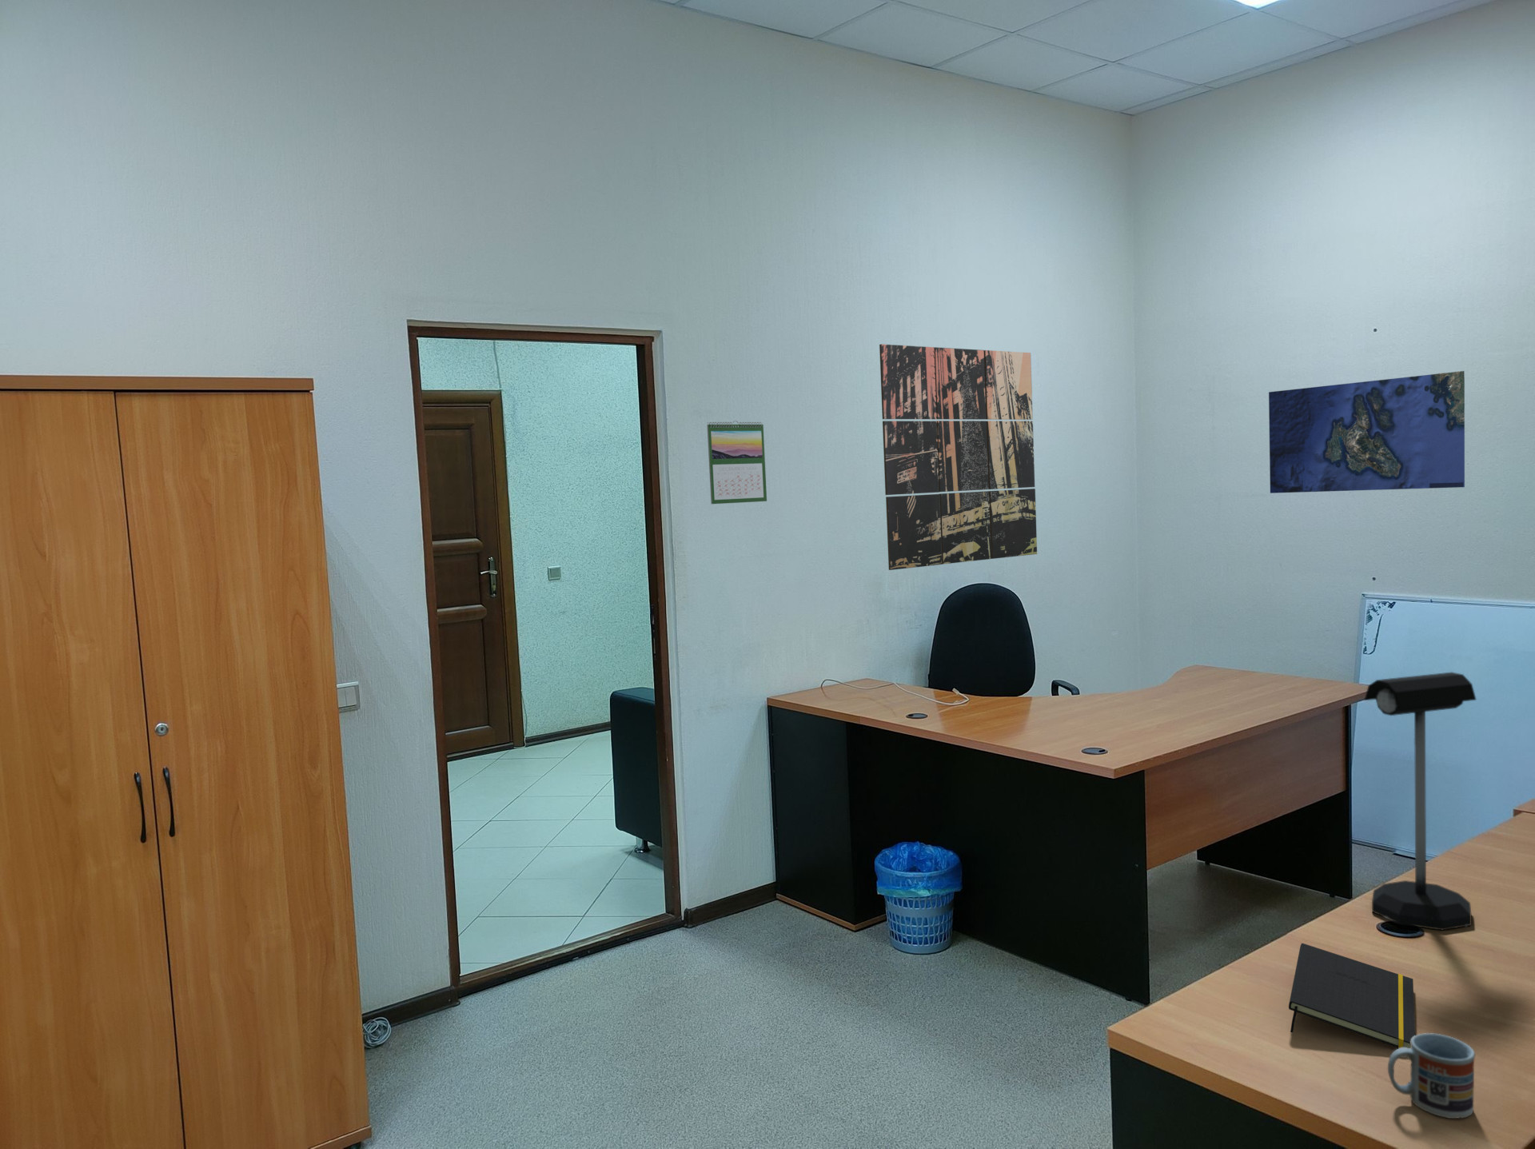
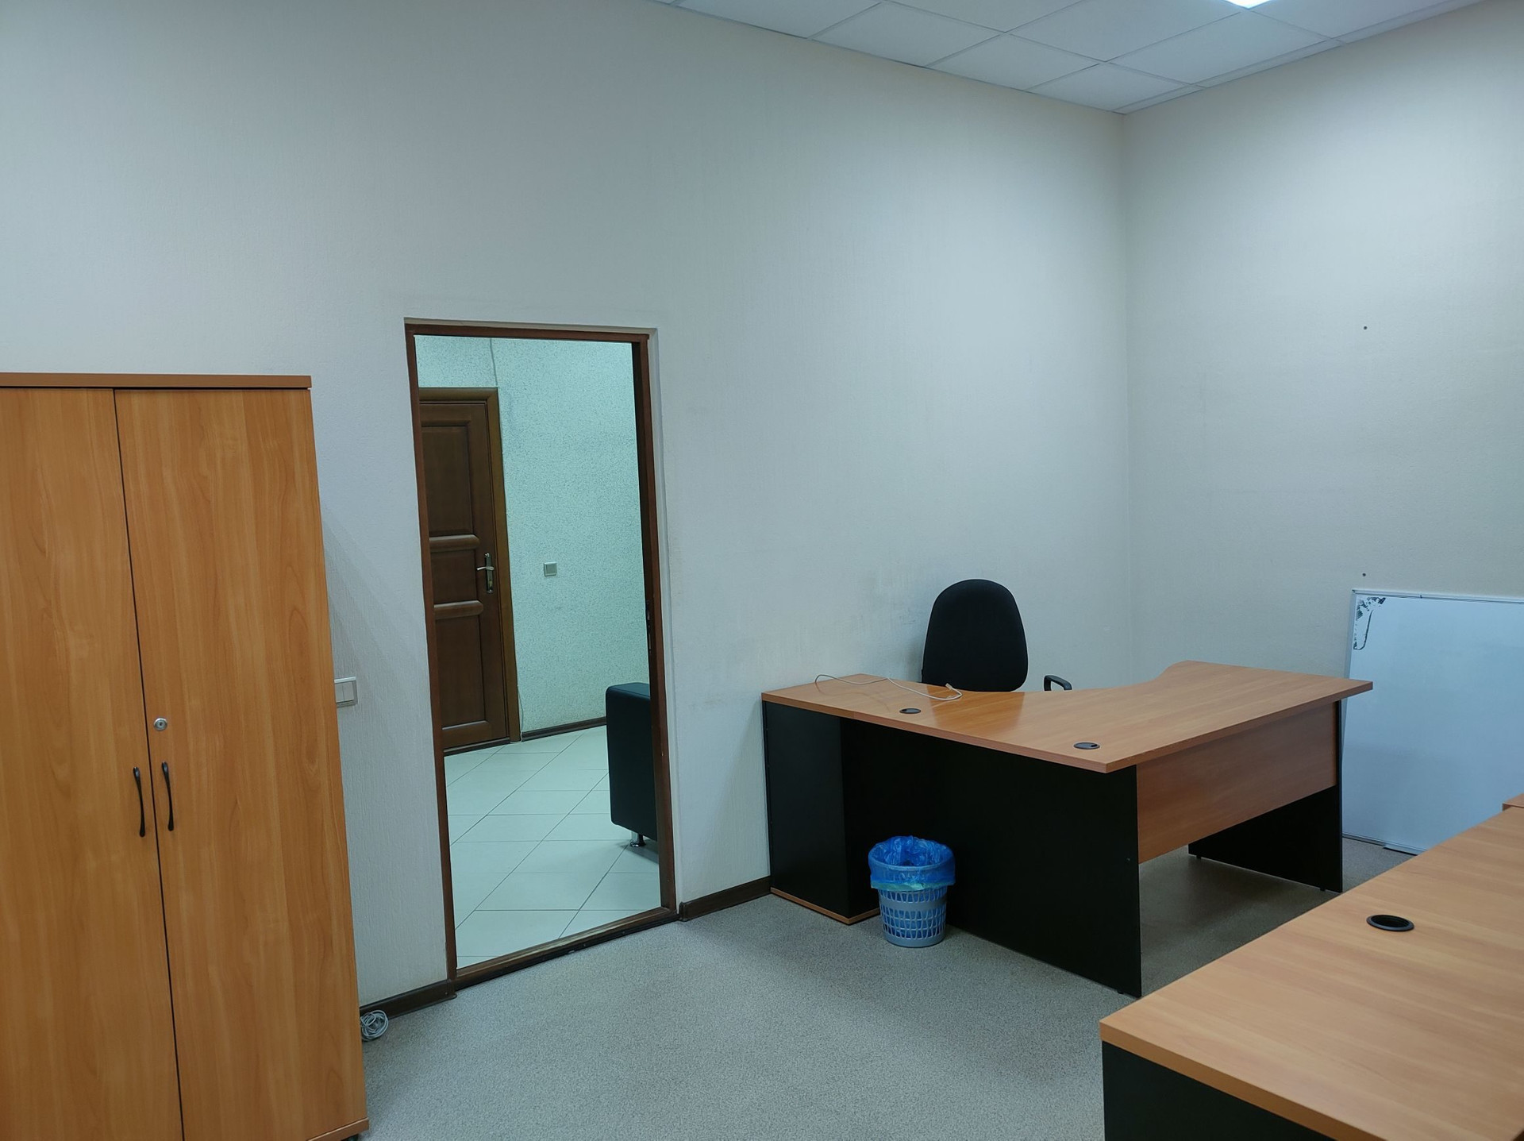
- notepad [1288,943,1416,1049]
- cup [1387,1032,1476,1119]
- map [1268,371,1465,494]
- wall art [879,343,1038,571]
- calendar [706,420,768,504]
- mailbox [1364,671,1477,931]
